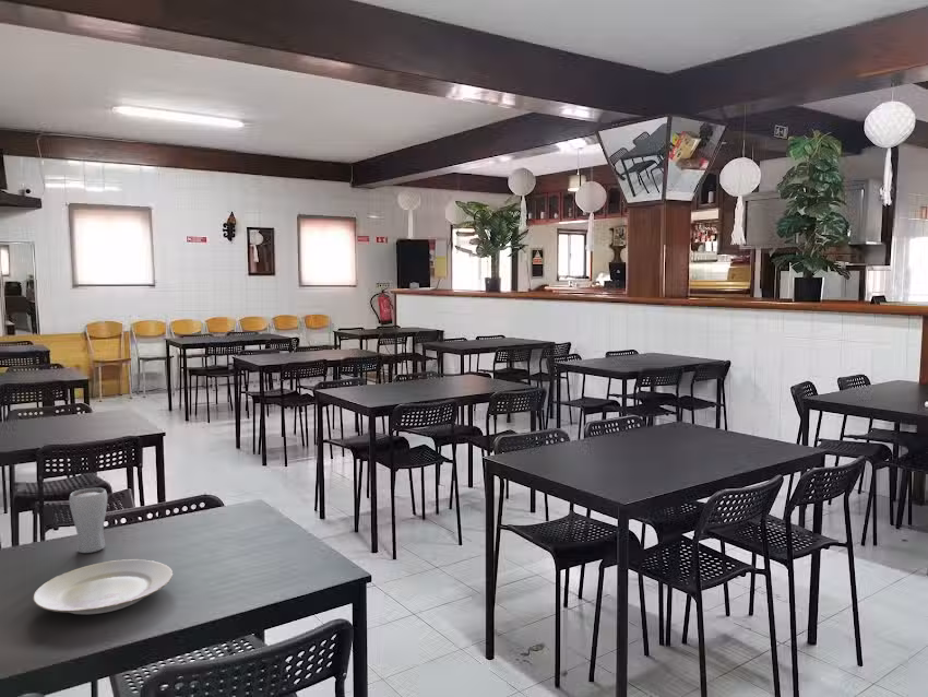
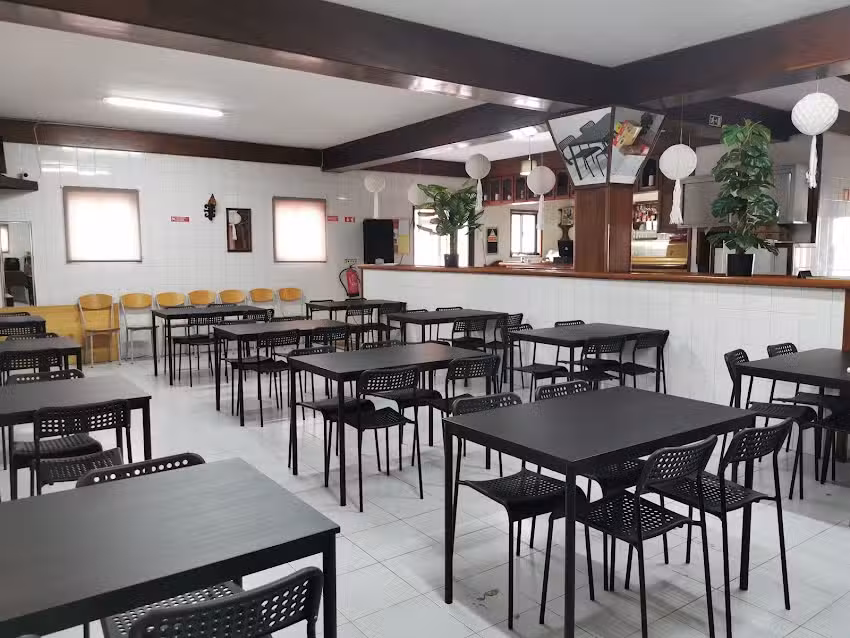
- drinking glass [69,487,108,554]
- plate [32,558,174,615]
